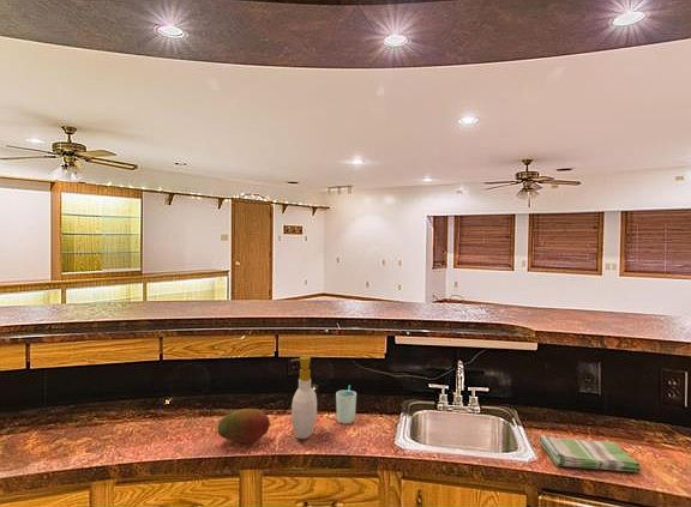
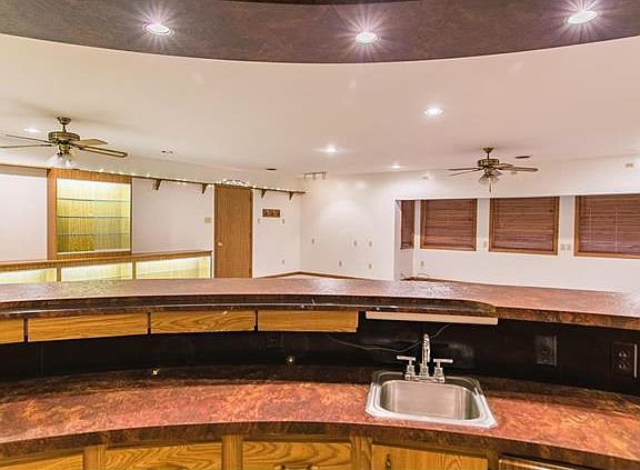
- soap bottle [289,355,318,440]
- fruit [216,408,271,443]
- cup [335,385,357,425]
- dish towel [537,434,642,473]
